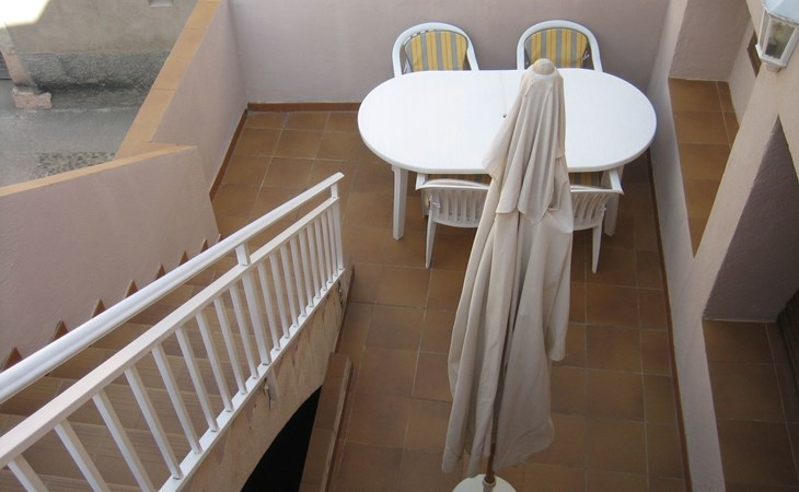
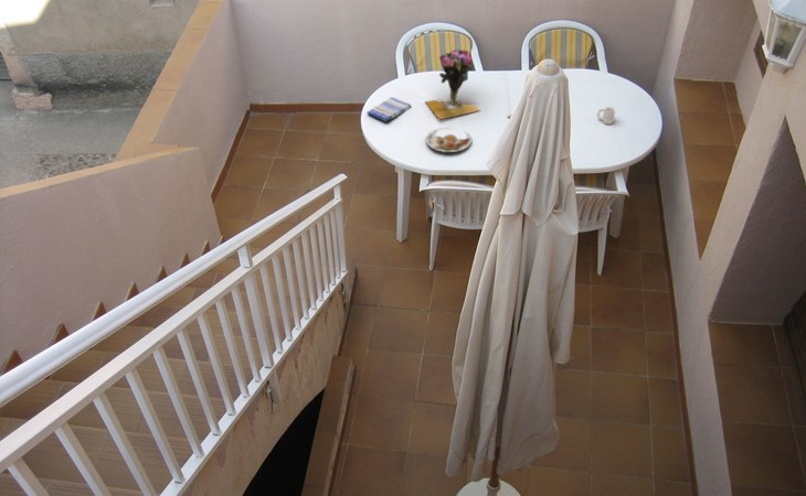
+ cup [596,106,616,126]
+ dish towel [365,96,412,122]
+ plate [425,127,473,153]
+ vase [424,48,480,120]
